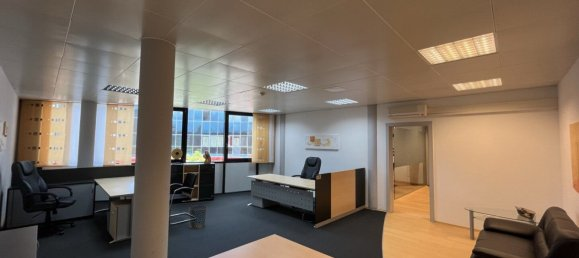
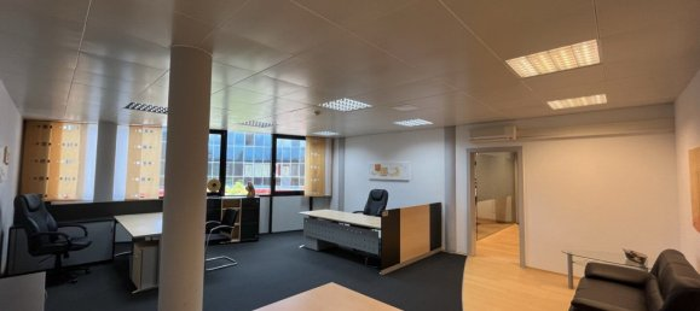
- waste bin [188,204,208,230]
